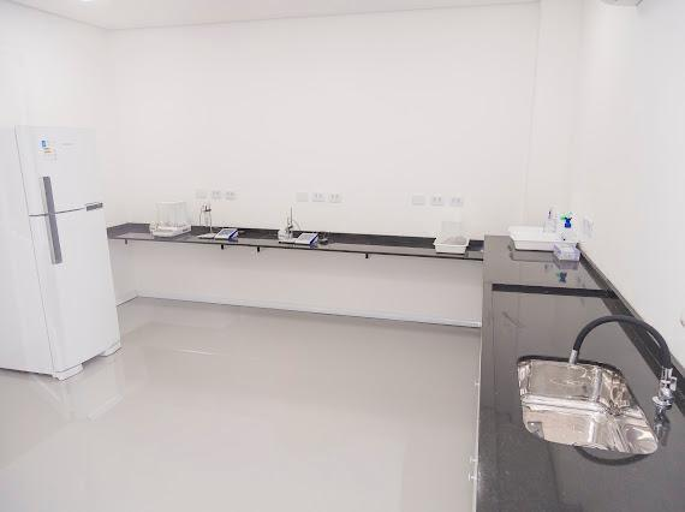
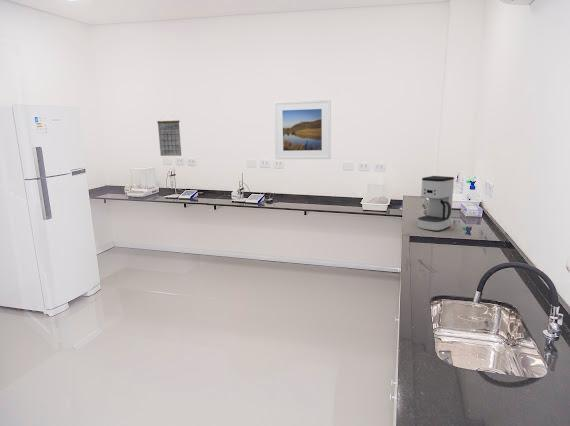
+ calendar [156,115,182,157]
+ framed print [273,98,332,160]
+ coffee maker [417,175,455,232]
